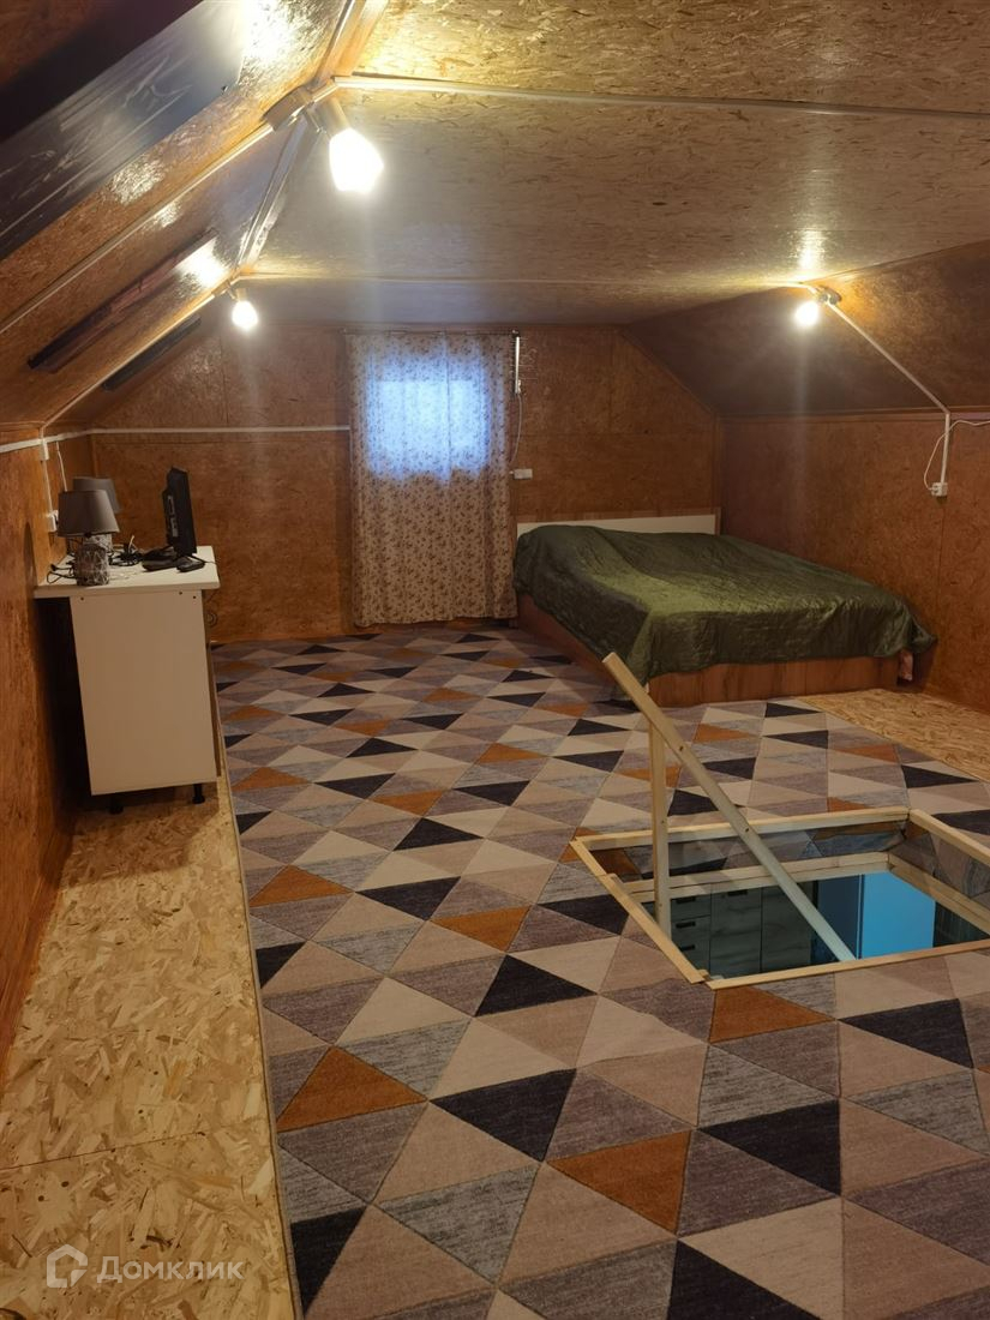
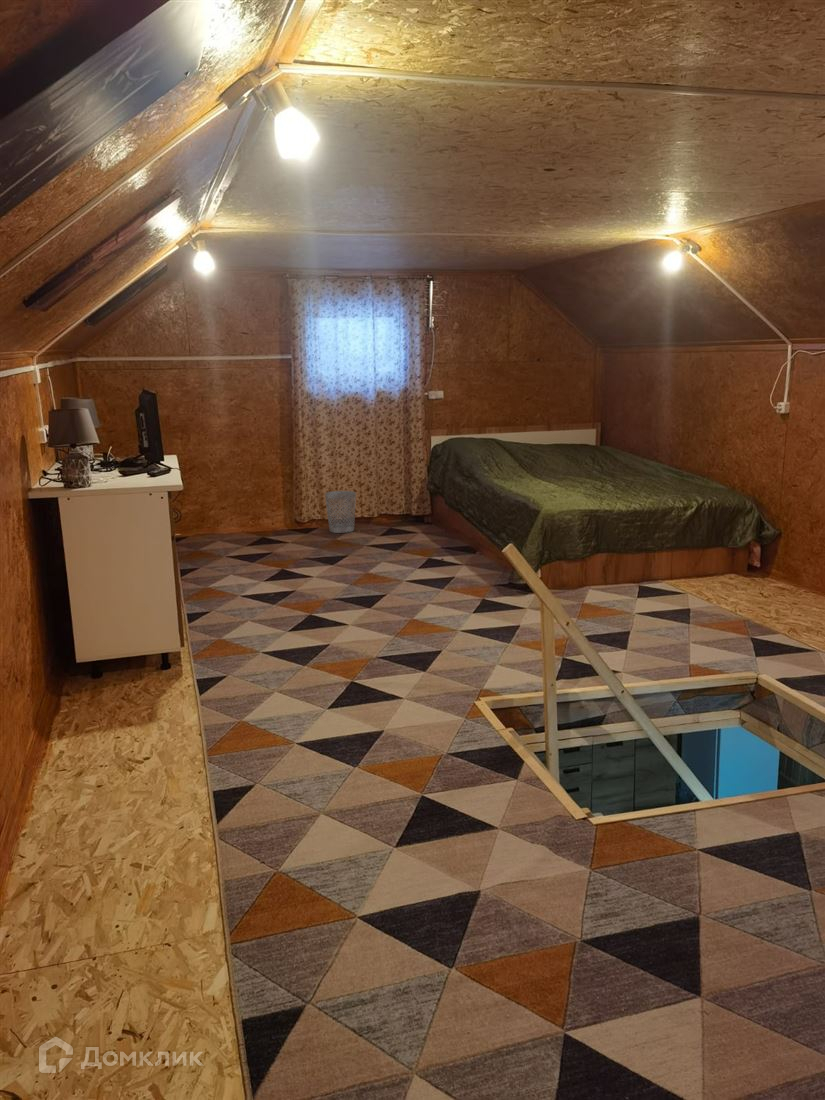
+ wastebasket [324,490,357,534]
